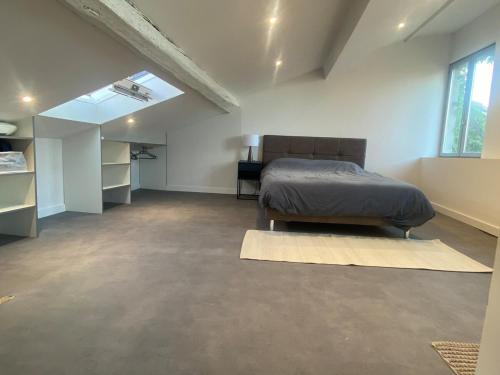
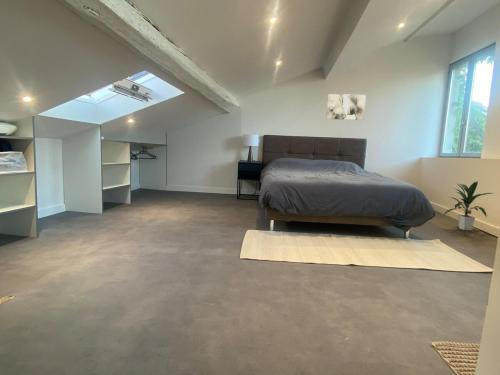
+ indoor plant [442,180,497,231]
+ wall art [326,93,367,121]
